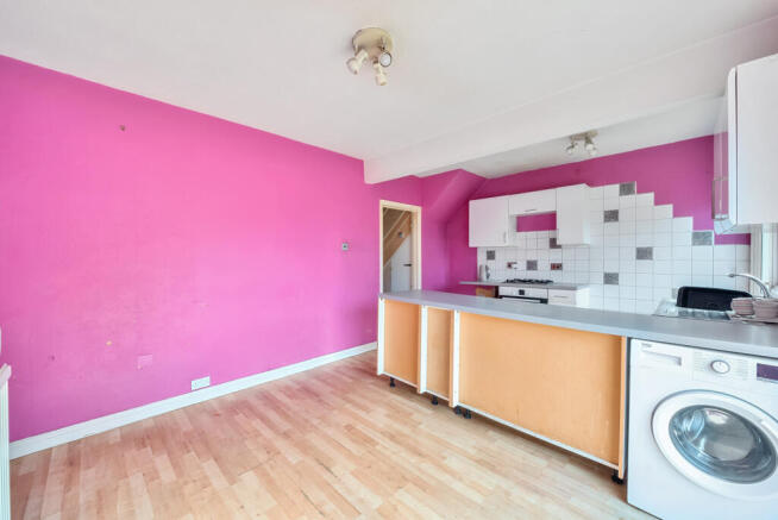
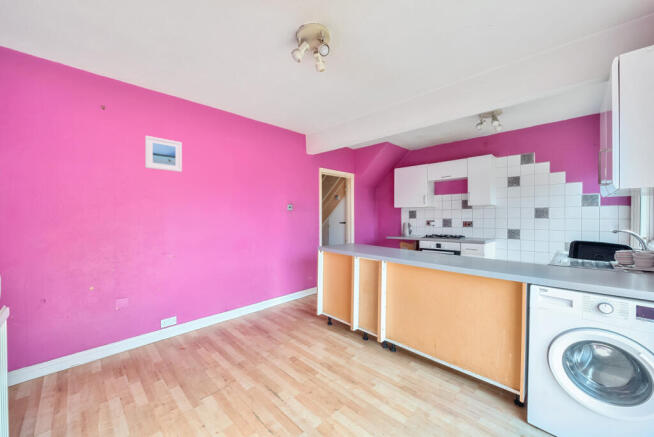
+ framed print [144,135,183,173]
